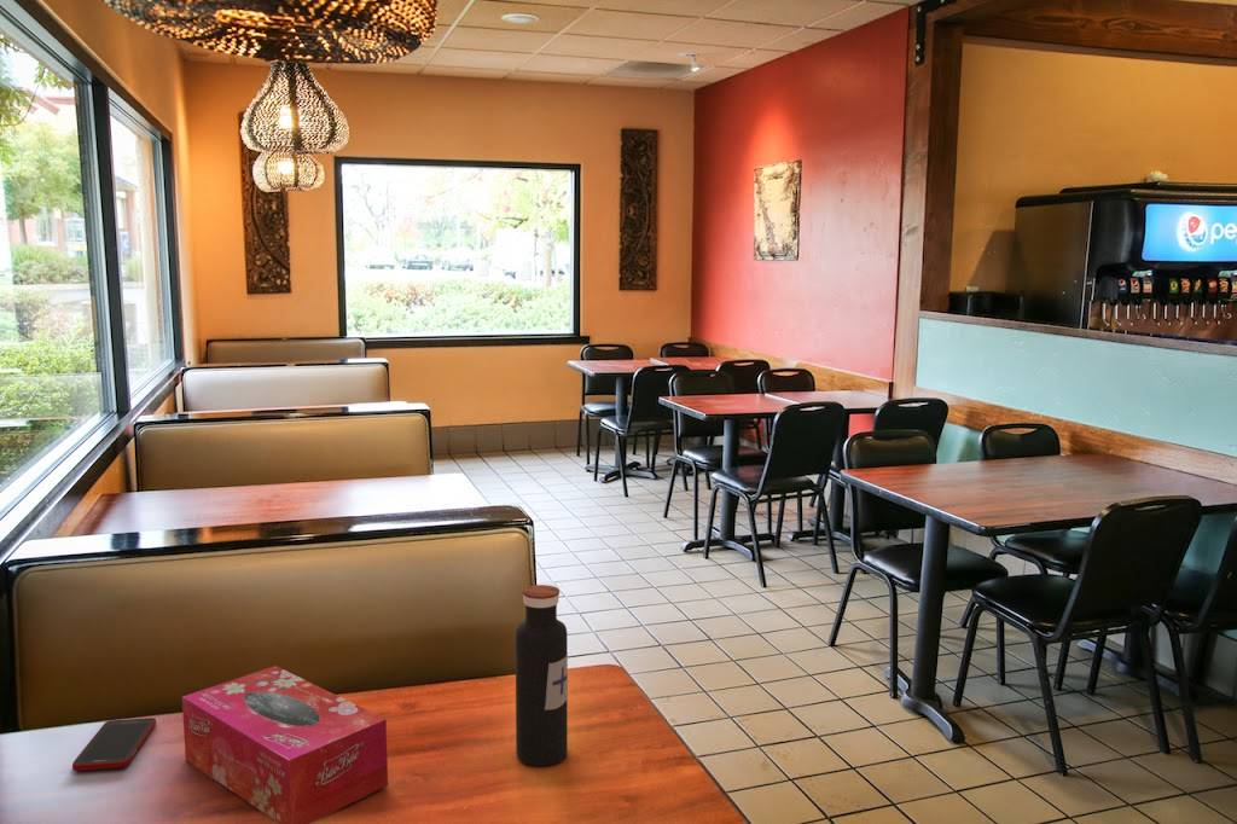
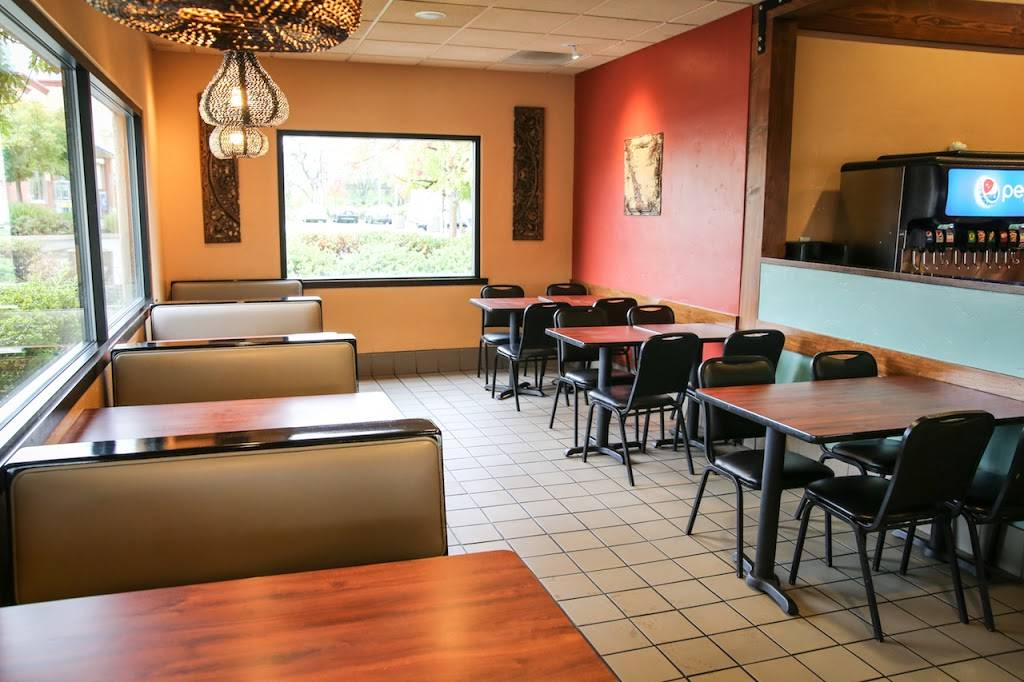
- water bottle [515,584,569,767]
- cell phone [71,716,157,772]
- tissue box [181,665,389,824]
